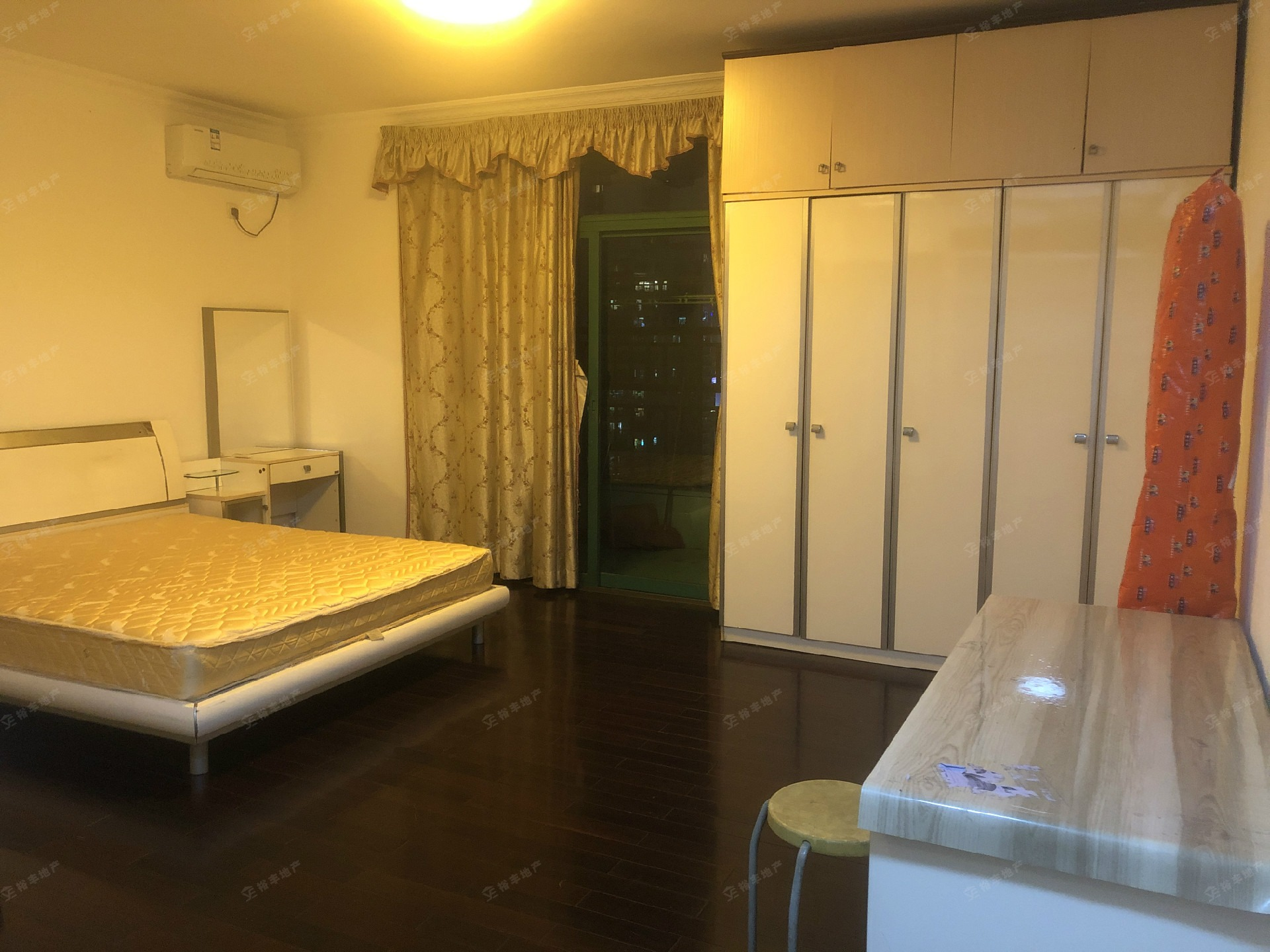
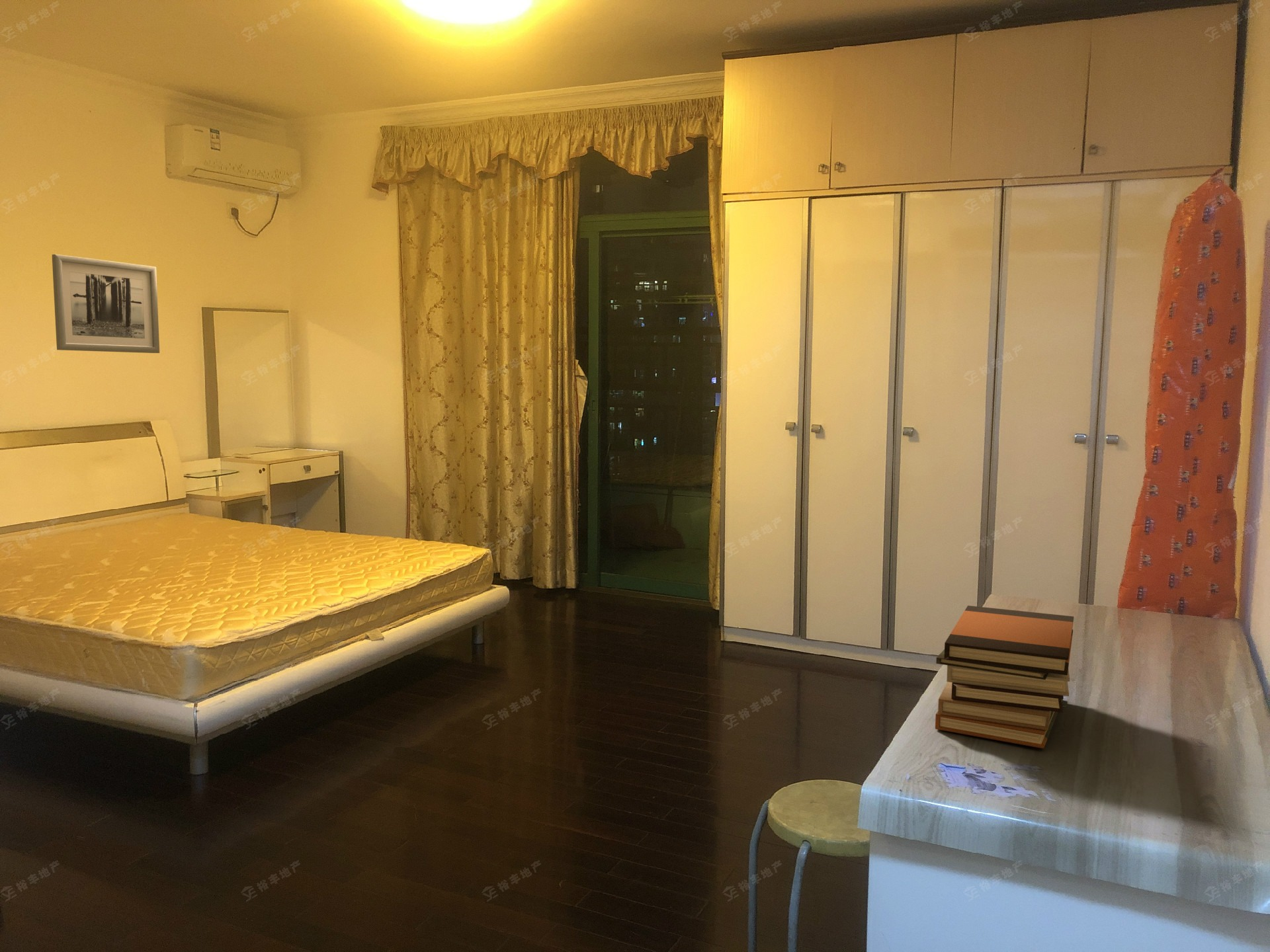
+ book stack [935,605,1074,749]
+ wall art [52,254,160,354]
